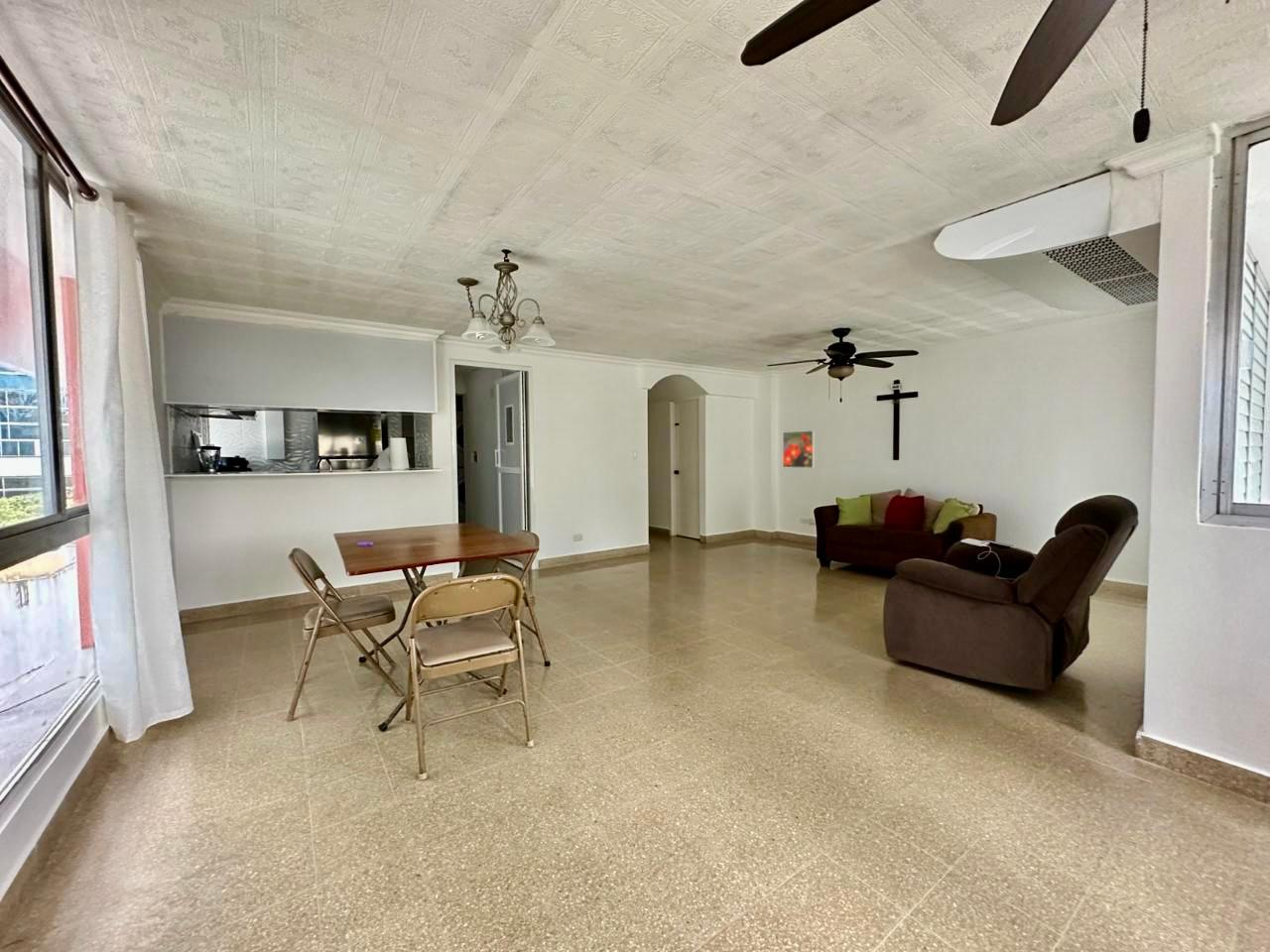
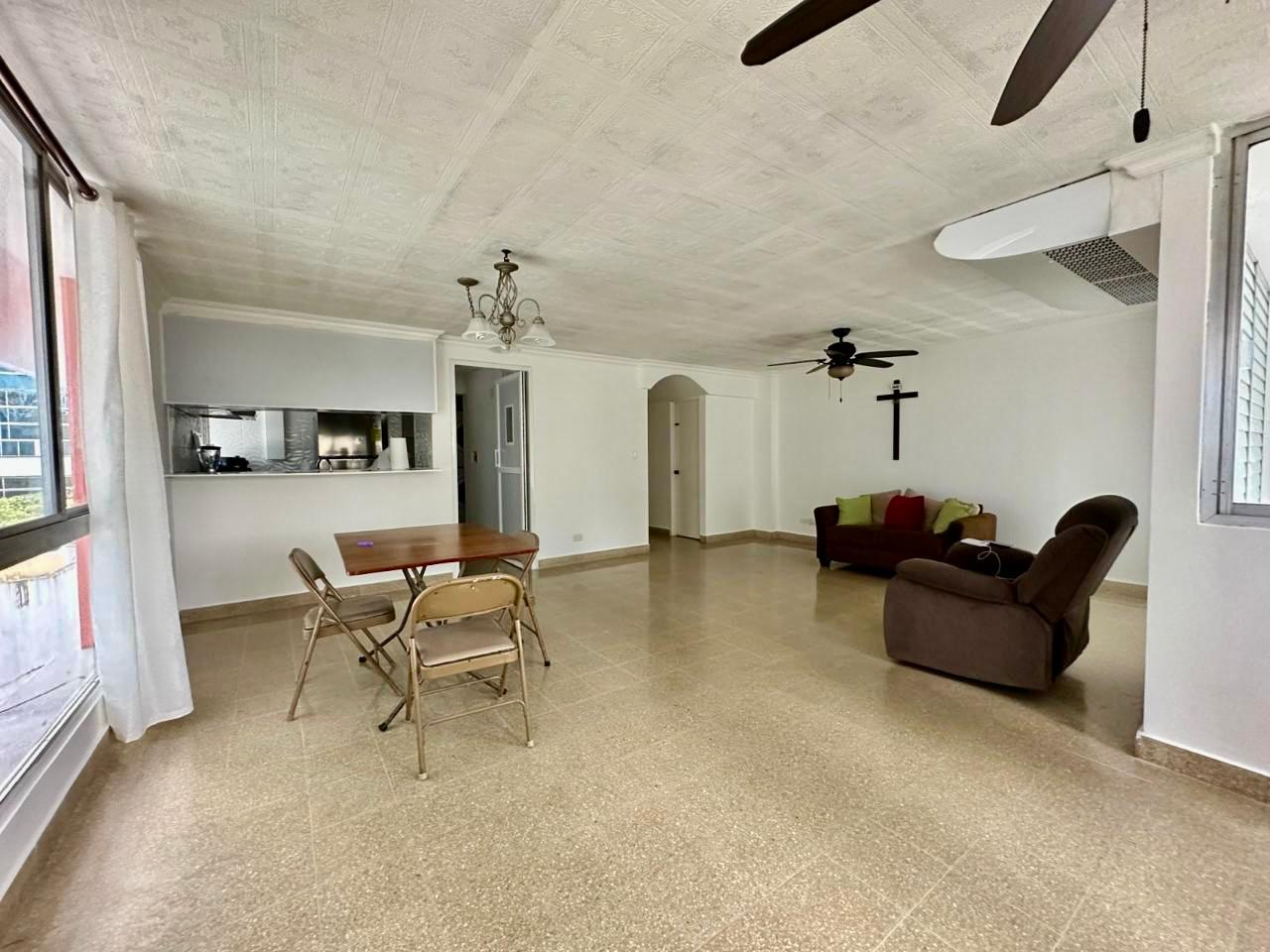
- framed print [782,429,816,469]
